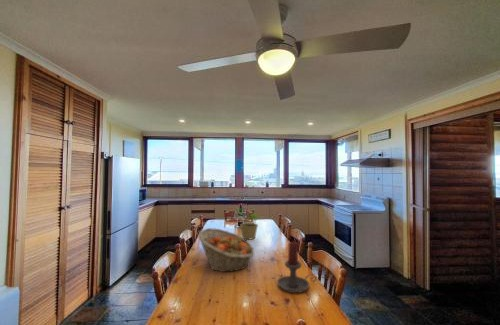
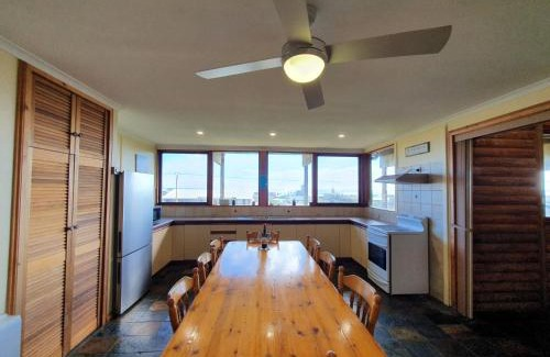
- fruit basket [197,227,255,273]
- candle holder [276,241,317,294]
- potted plant [234,206,262,240]
